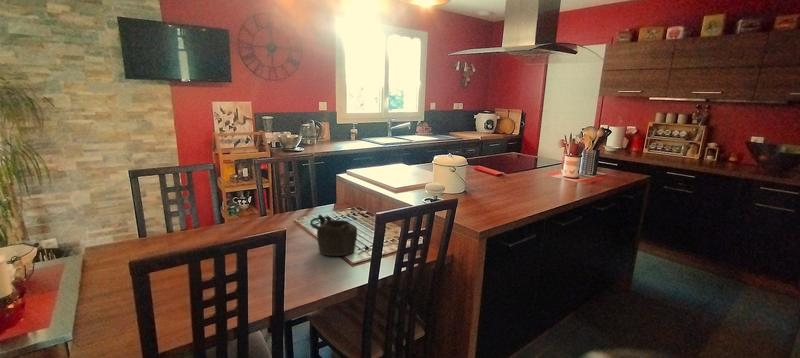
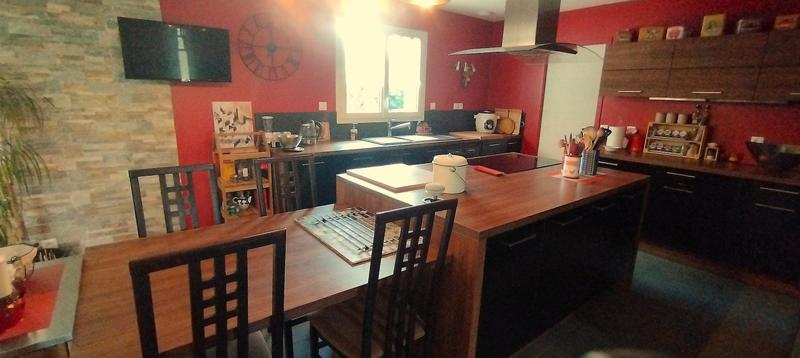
- teapot [309,213,358,257]
